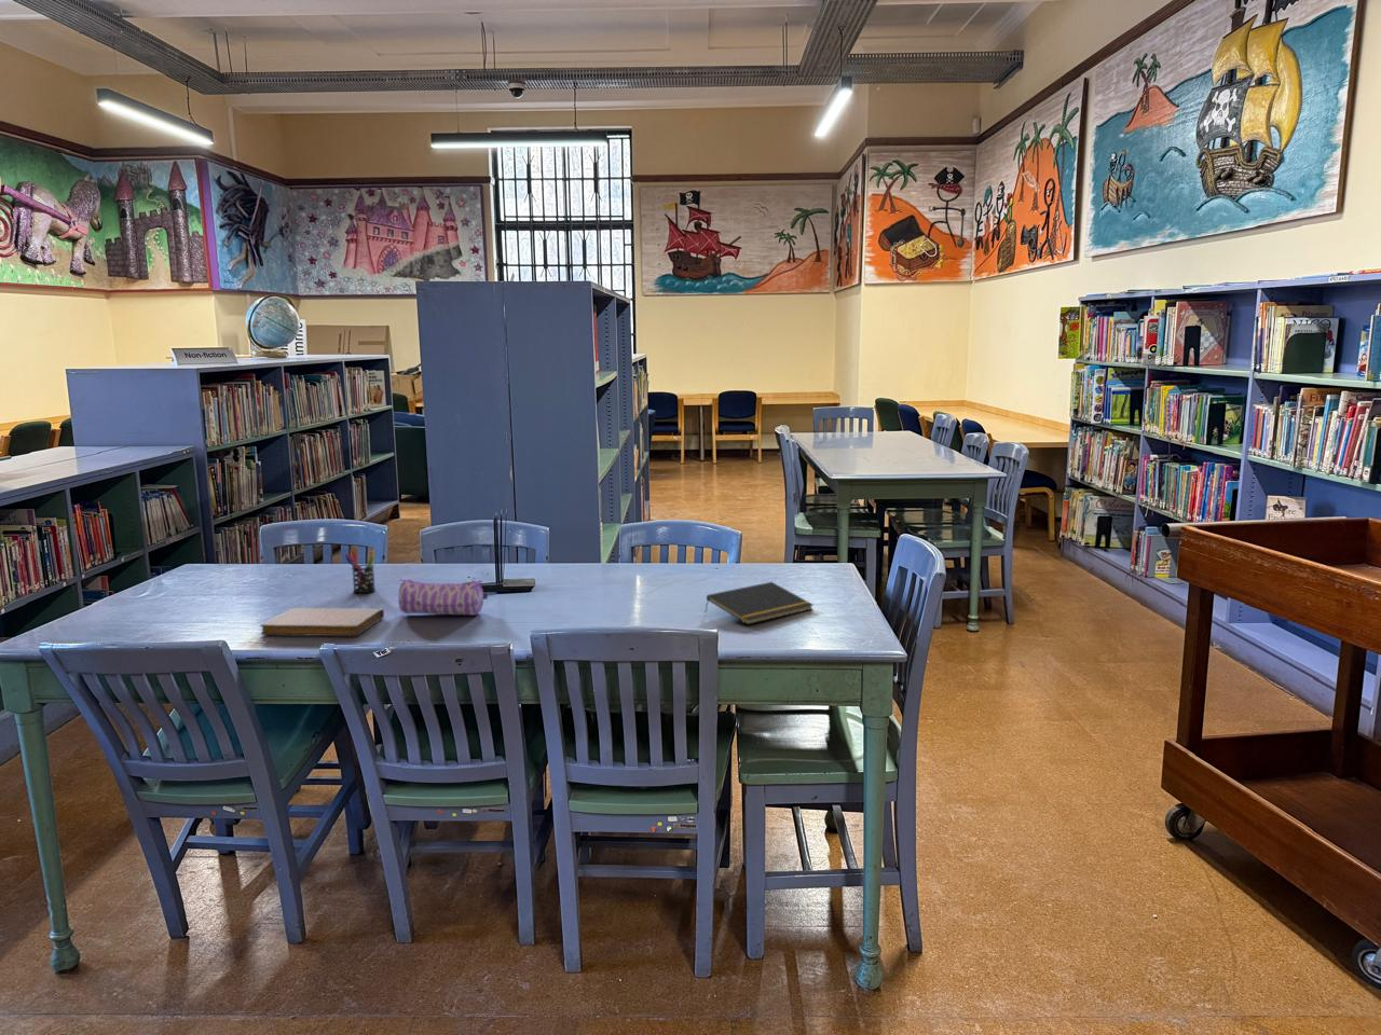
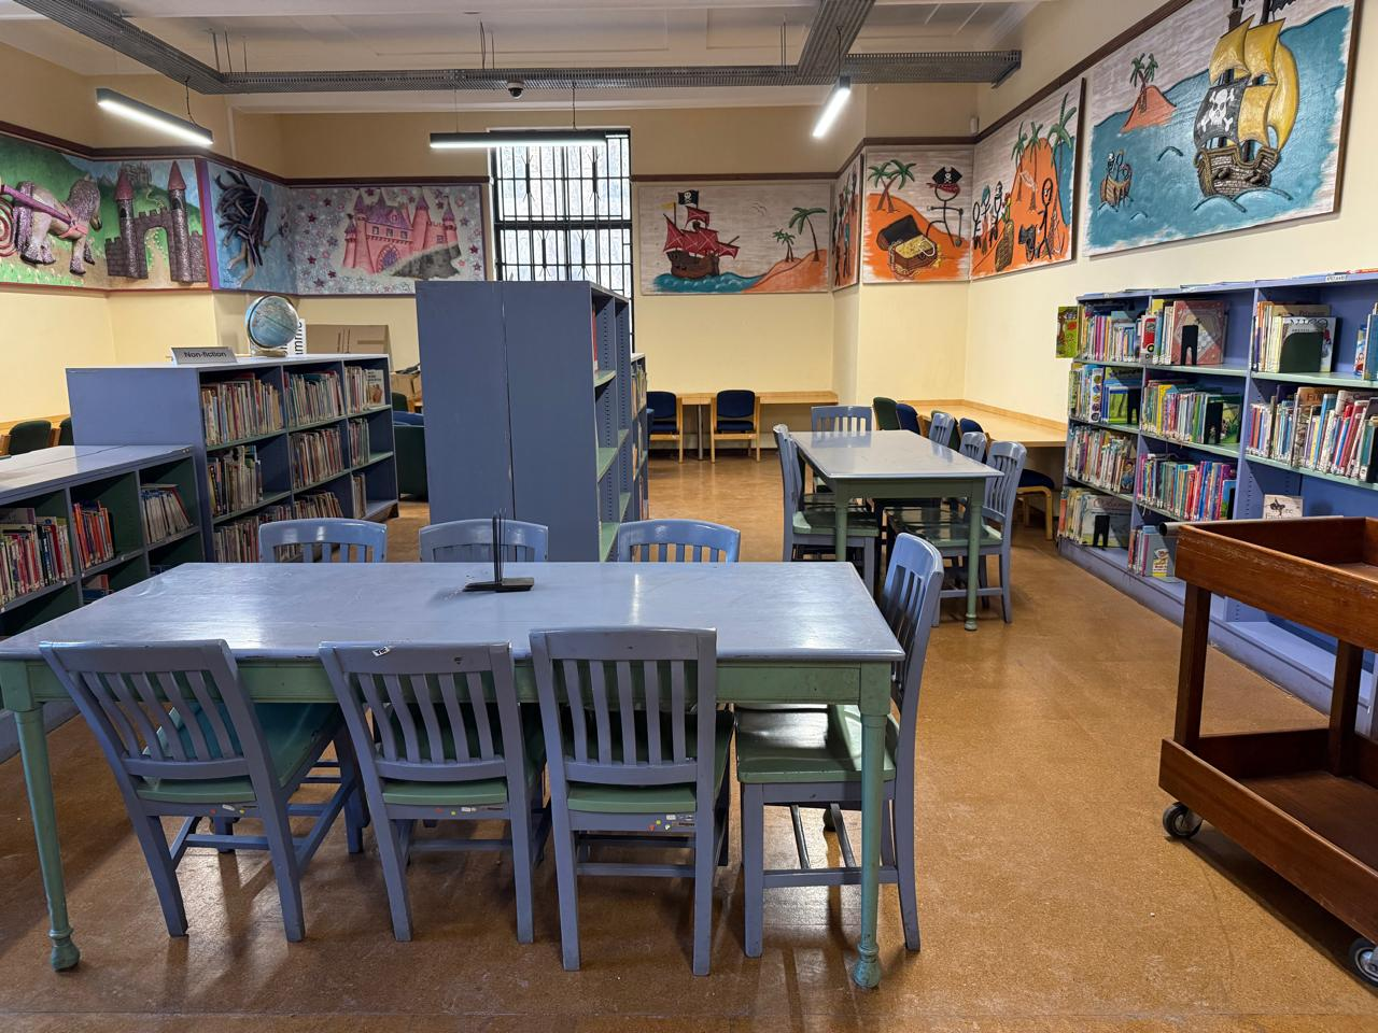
- pen holder [345,550,376,594]
- pencil case [398,577,488,616]
- notepad [705,582,813,625]
- notebook [259,607,385,637]
